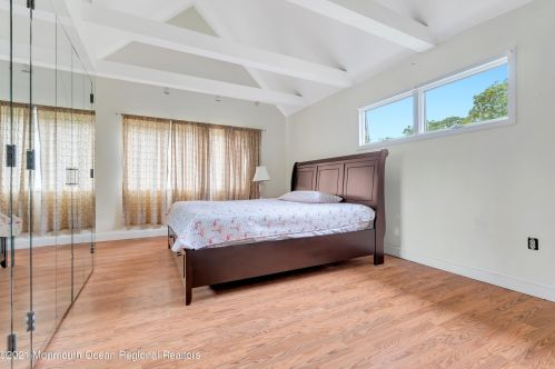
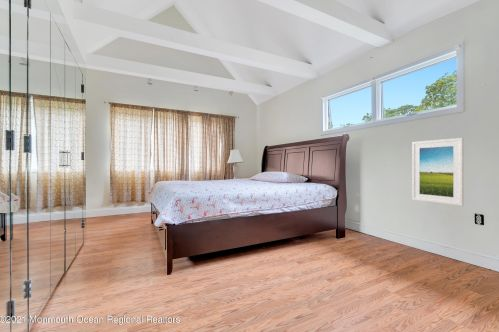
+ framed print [411,137,464,207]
